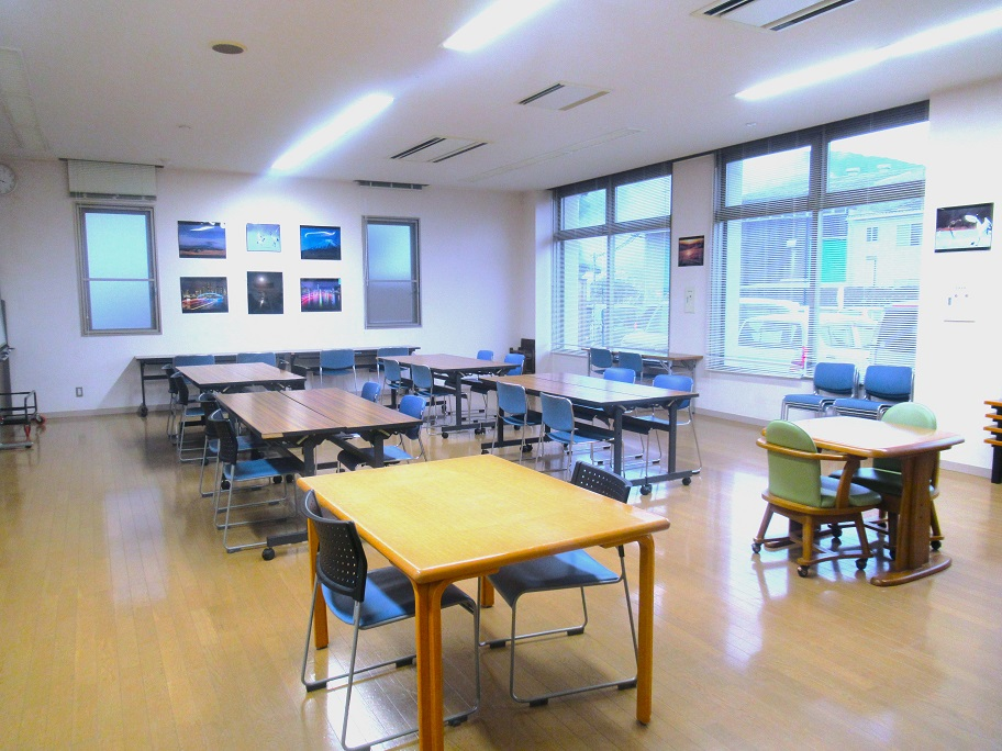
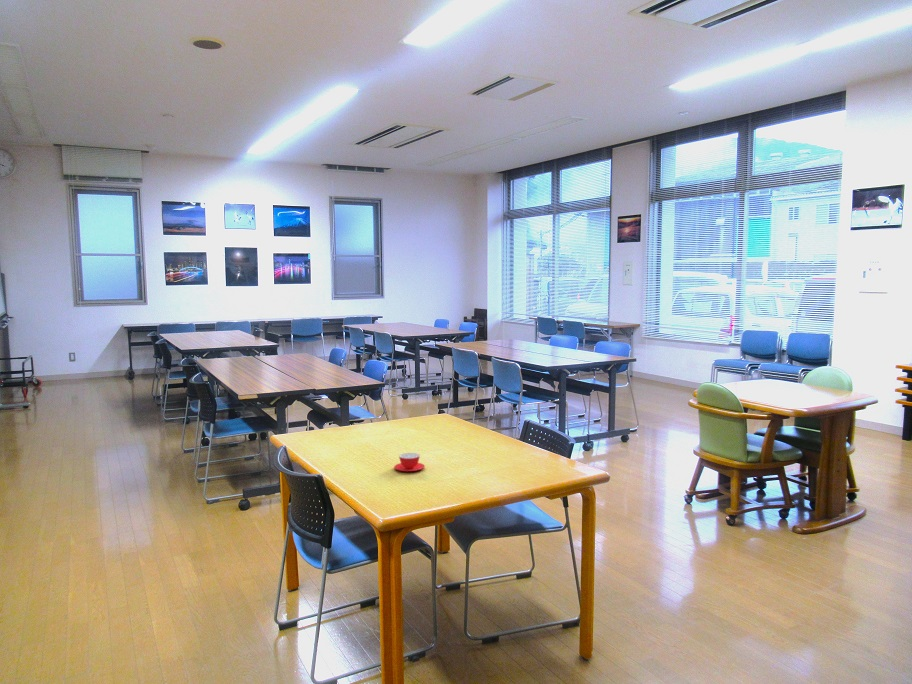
+ teacup [393,452,426,472]
